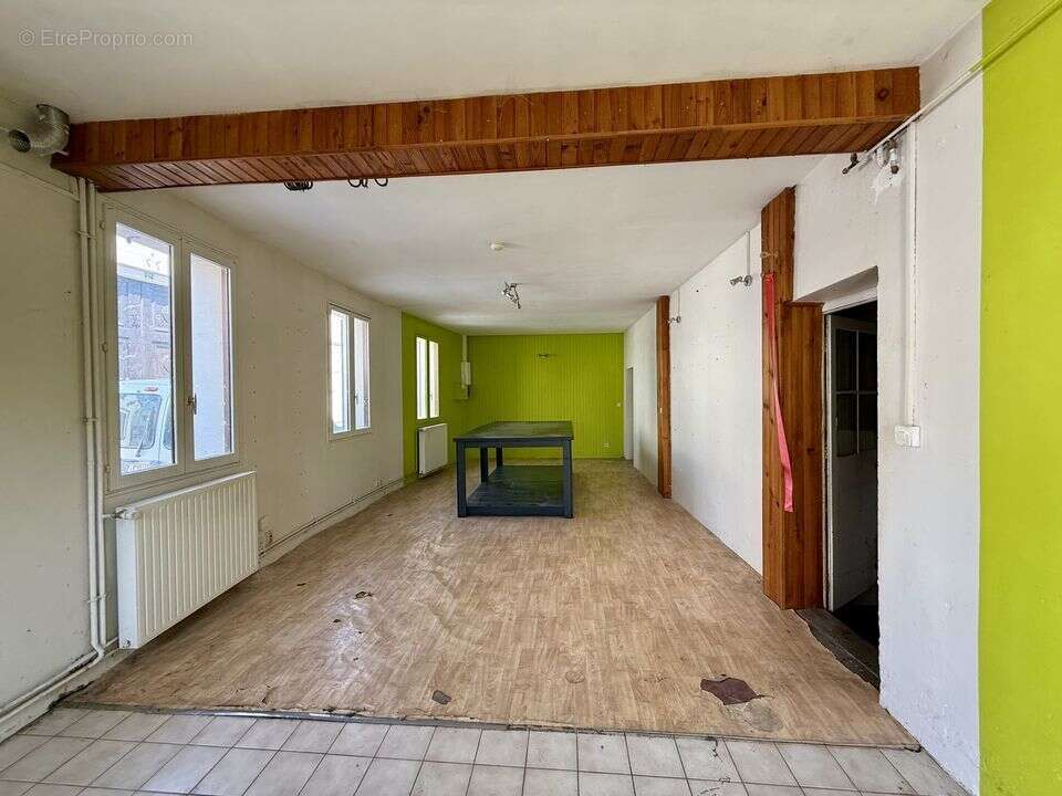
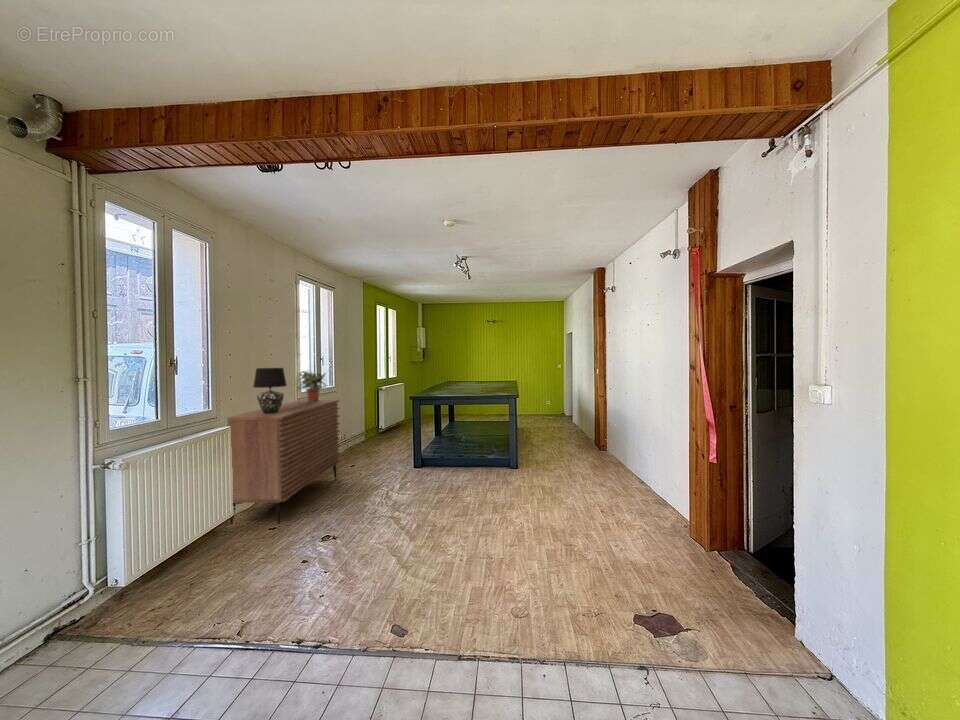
+ sideboard [226,399,341,525]
+ potted plant [296,369,328,402]
+ table lamp [252,367,288,414]
